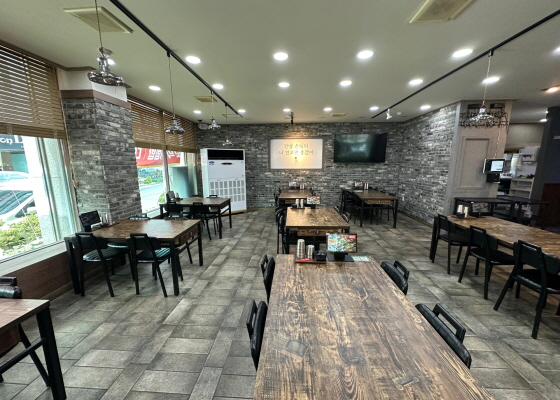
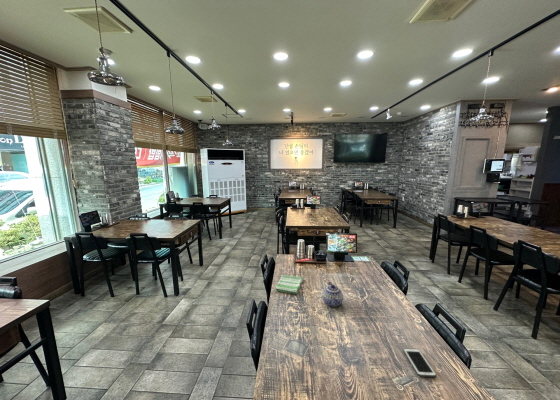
+ teapot [322,281,344,308]
+ dish towel [274,274,304,295]
+ cell phone [402,347,437,378]
